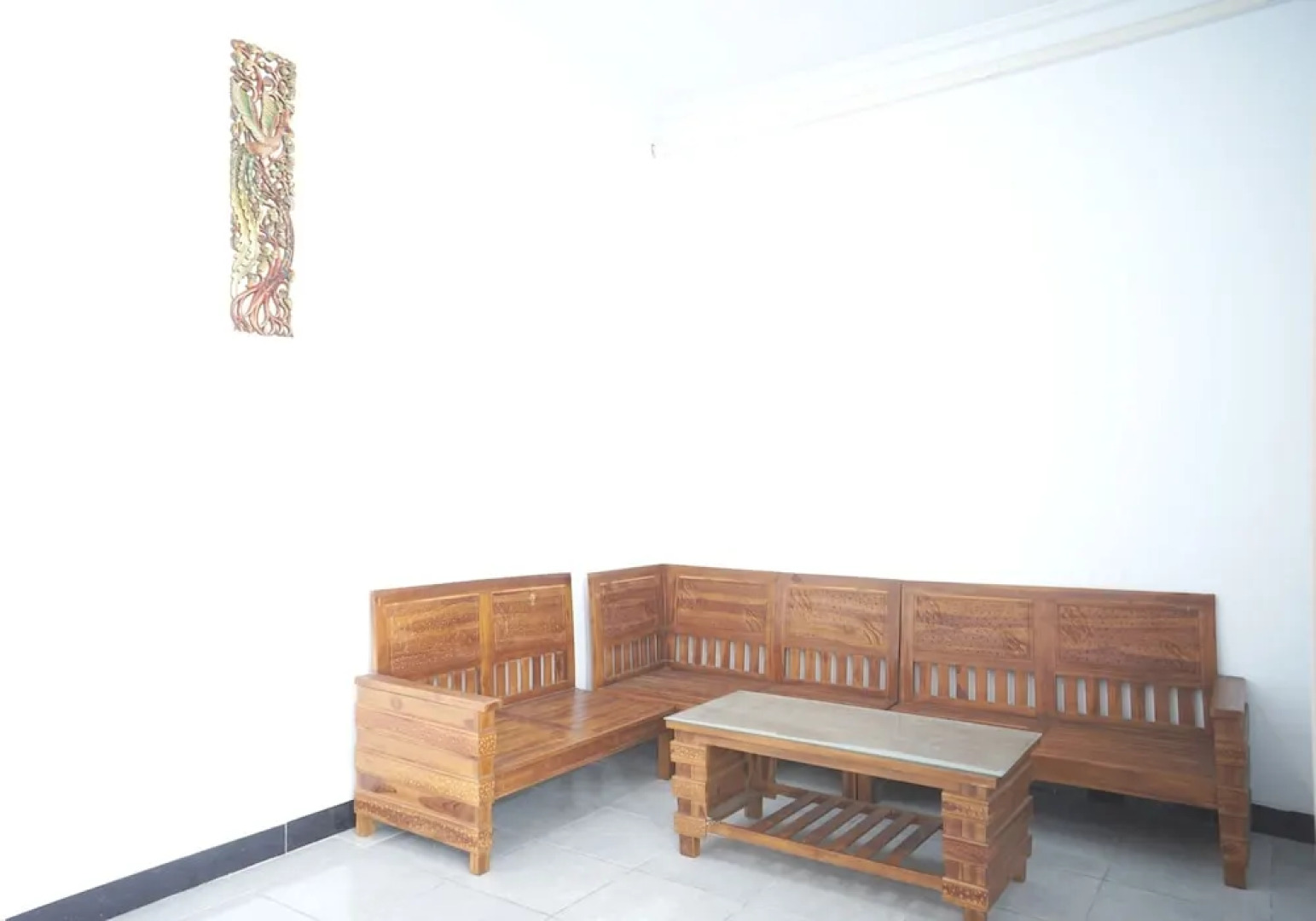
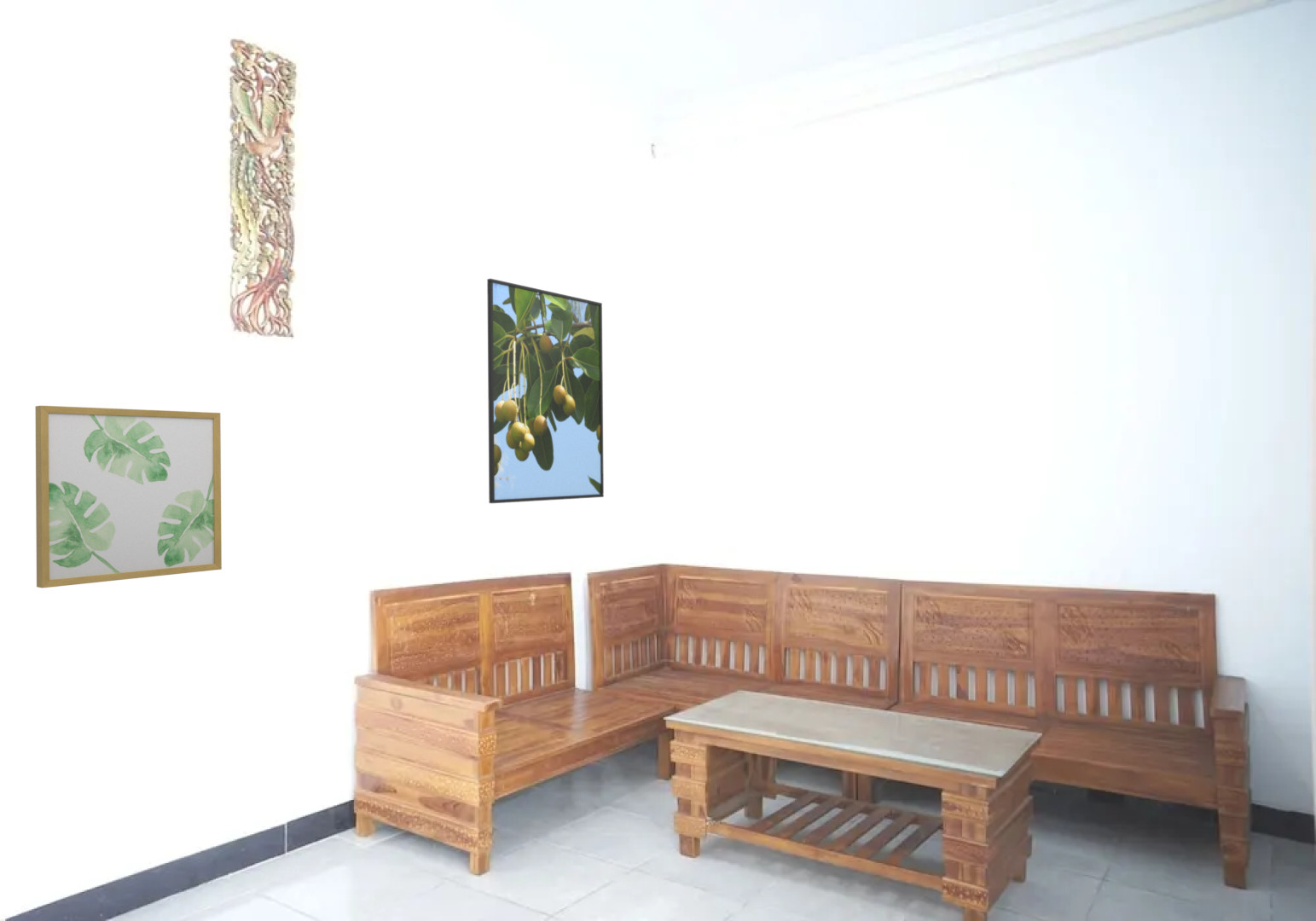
+ wall art [35,405,223,589]
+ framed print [486,278,605,504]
